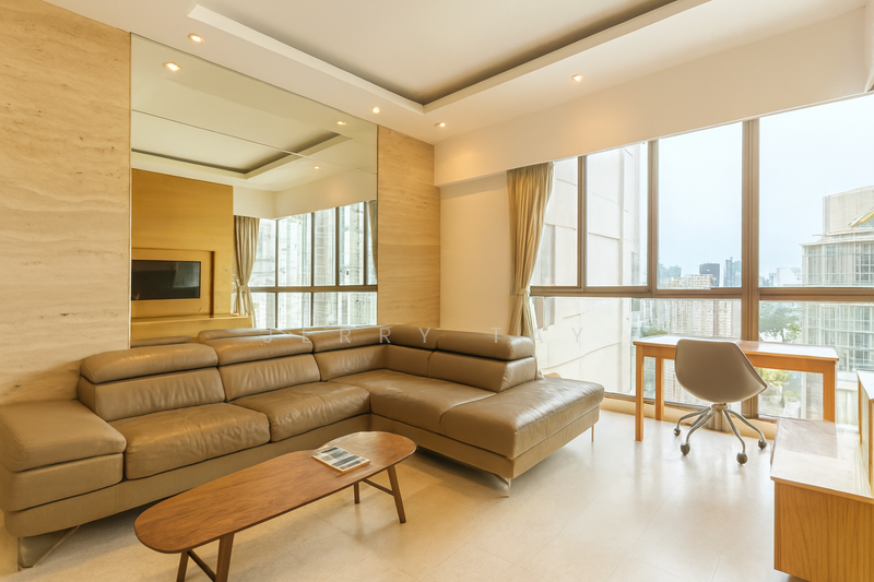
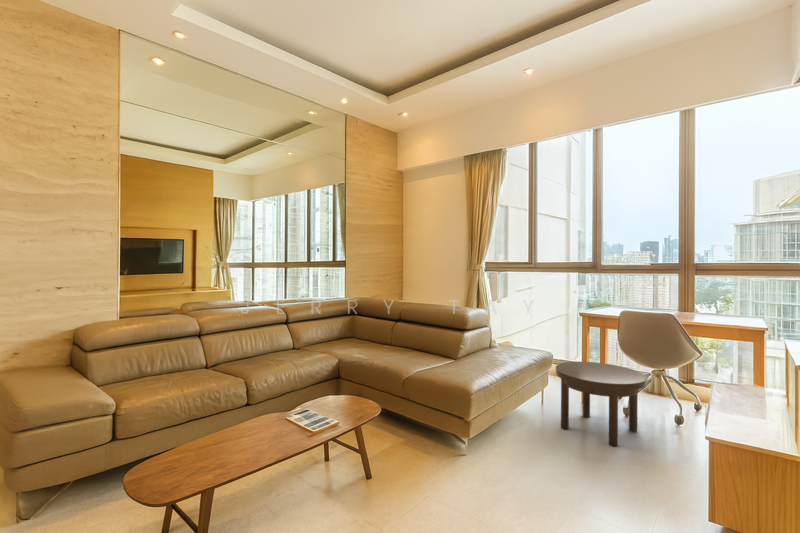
+ side table [555,361,648,447]
